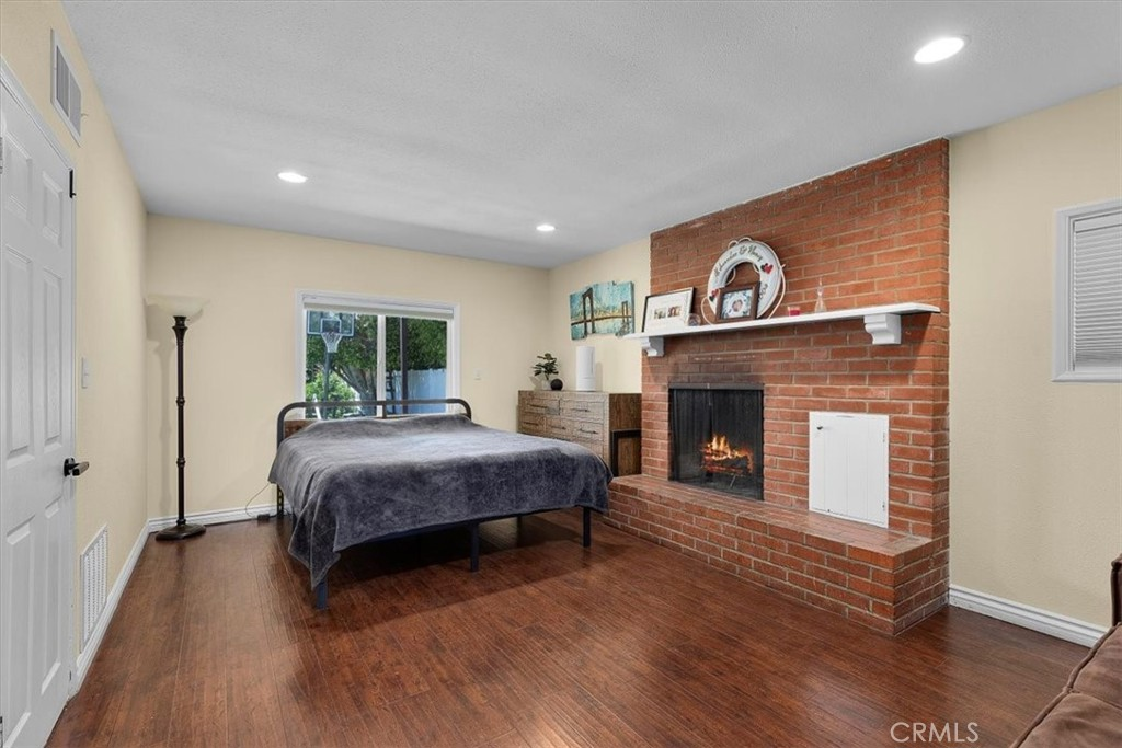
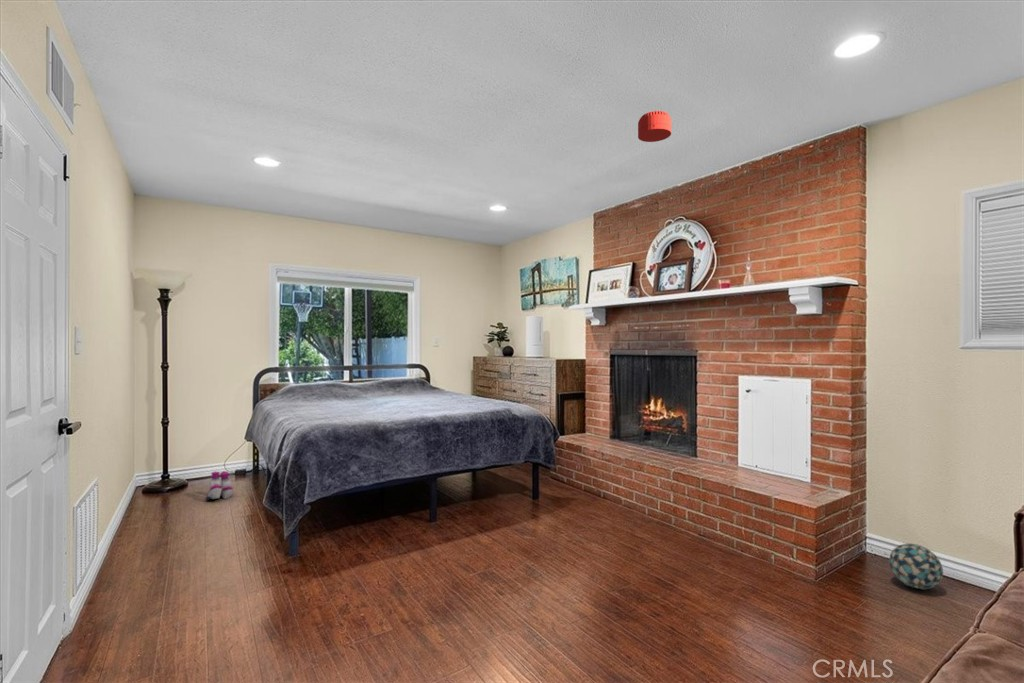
+ boots [205,470,235,502]
+ decorative ball [888,543,944,590]
+ smoke detector [637,110,672,143]
